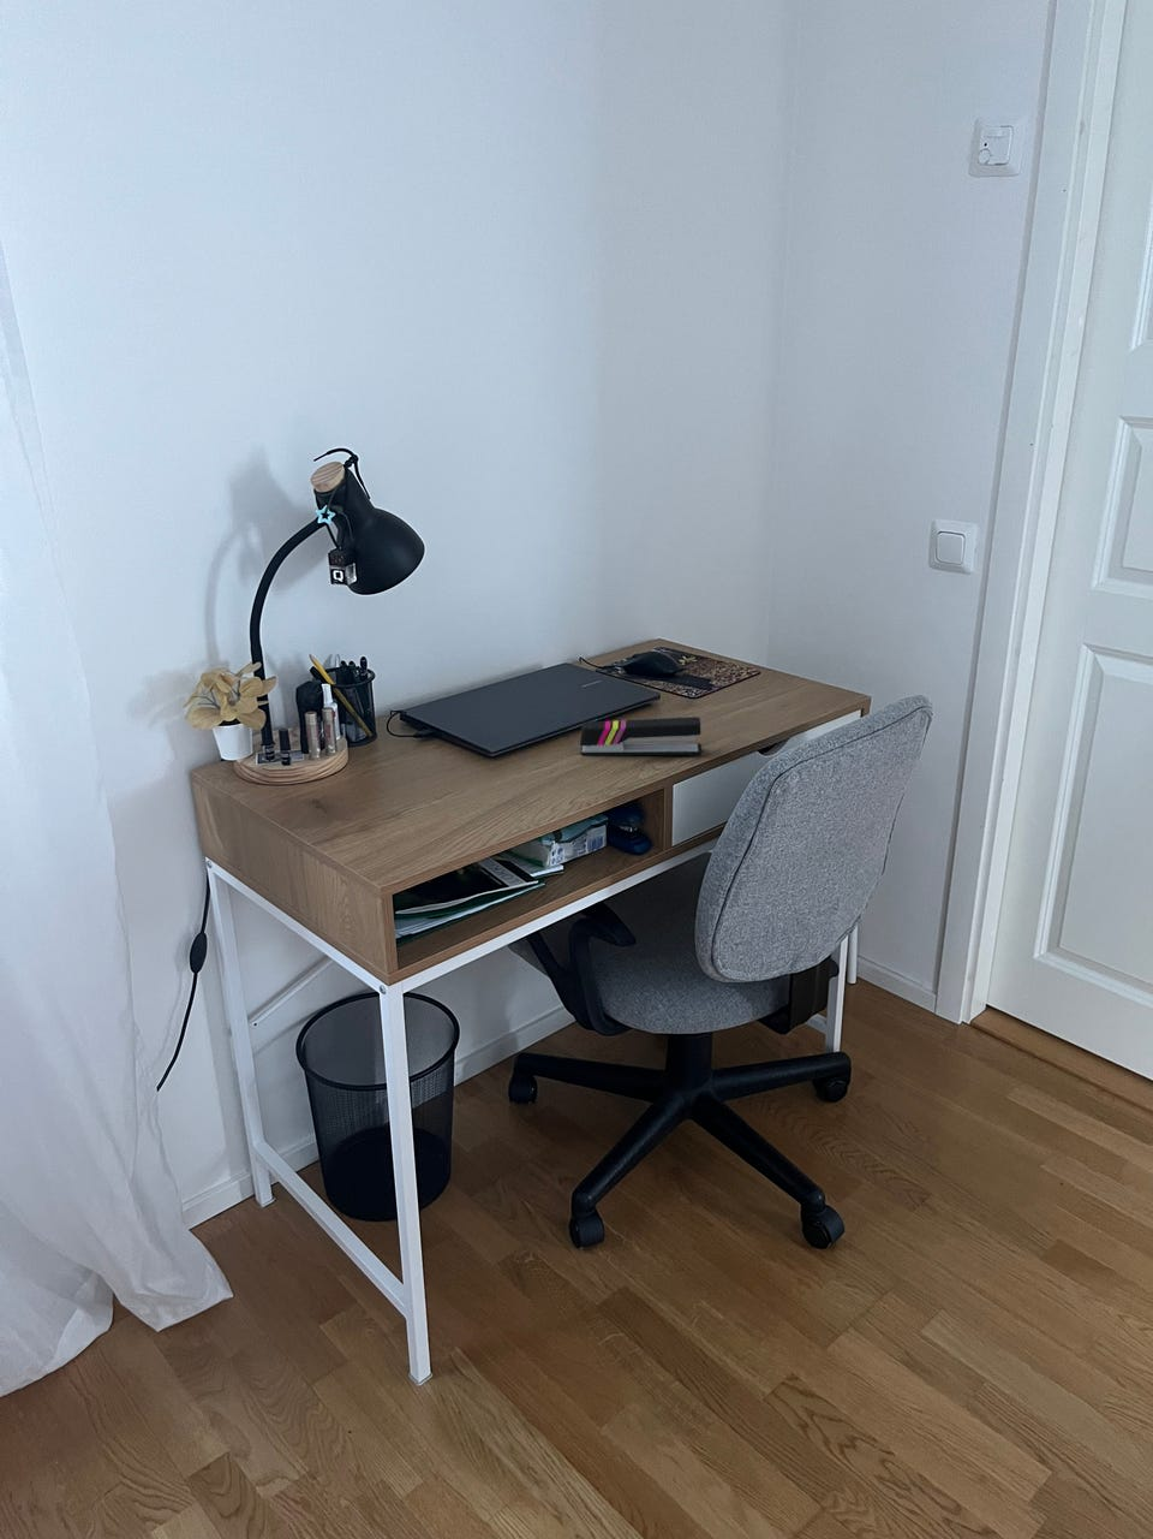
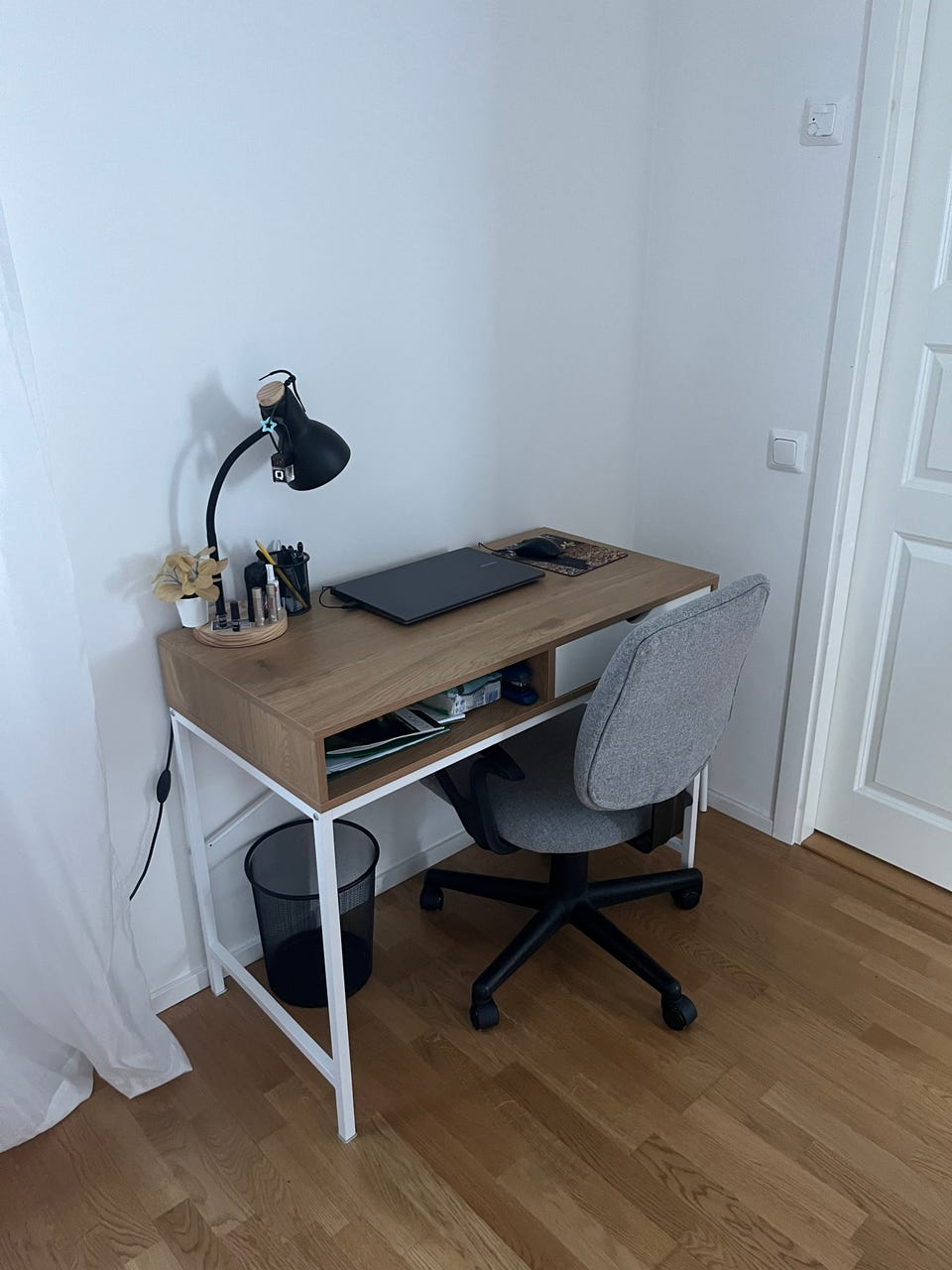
- stapler [579,715,702,757]
